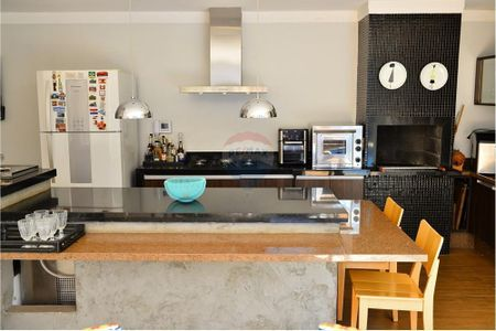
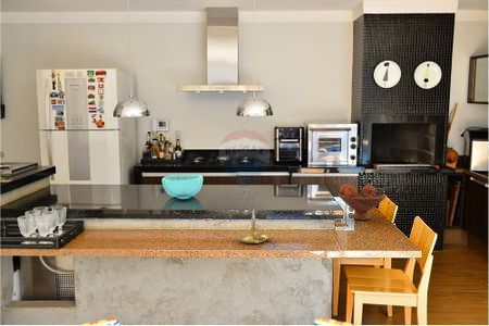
+ candle holder [237,208,272,244]
+ fruit bowl [337,183,387,222]
